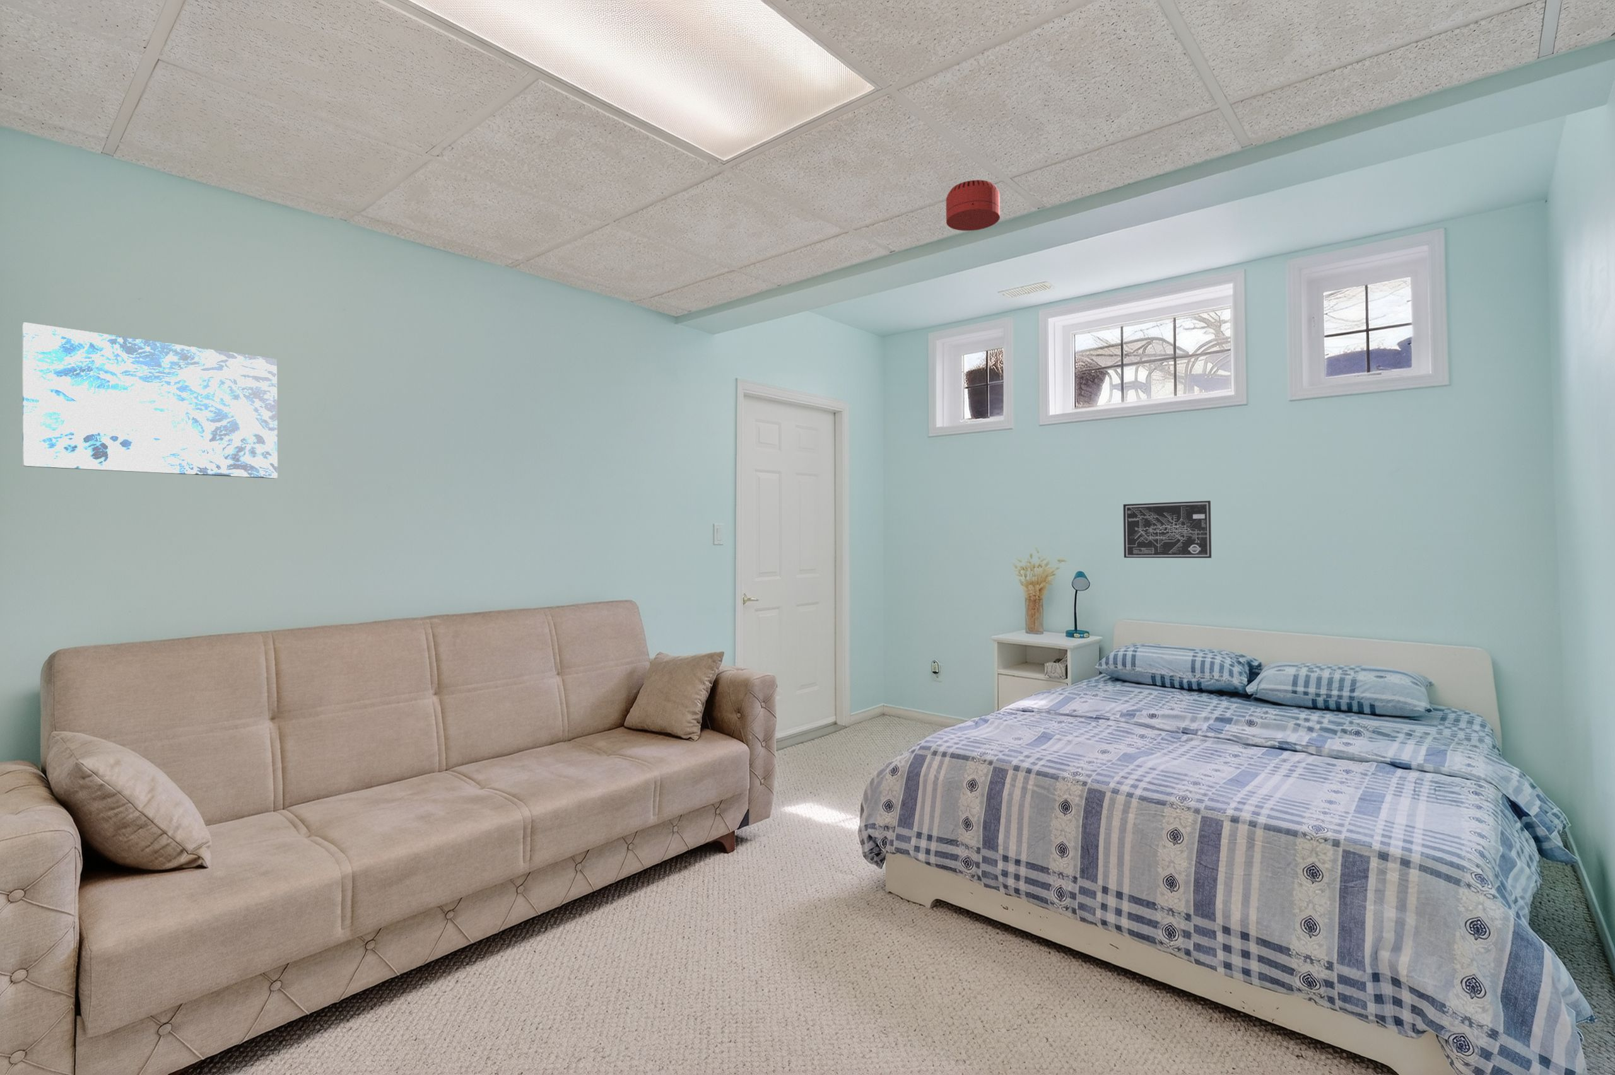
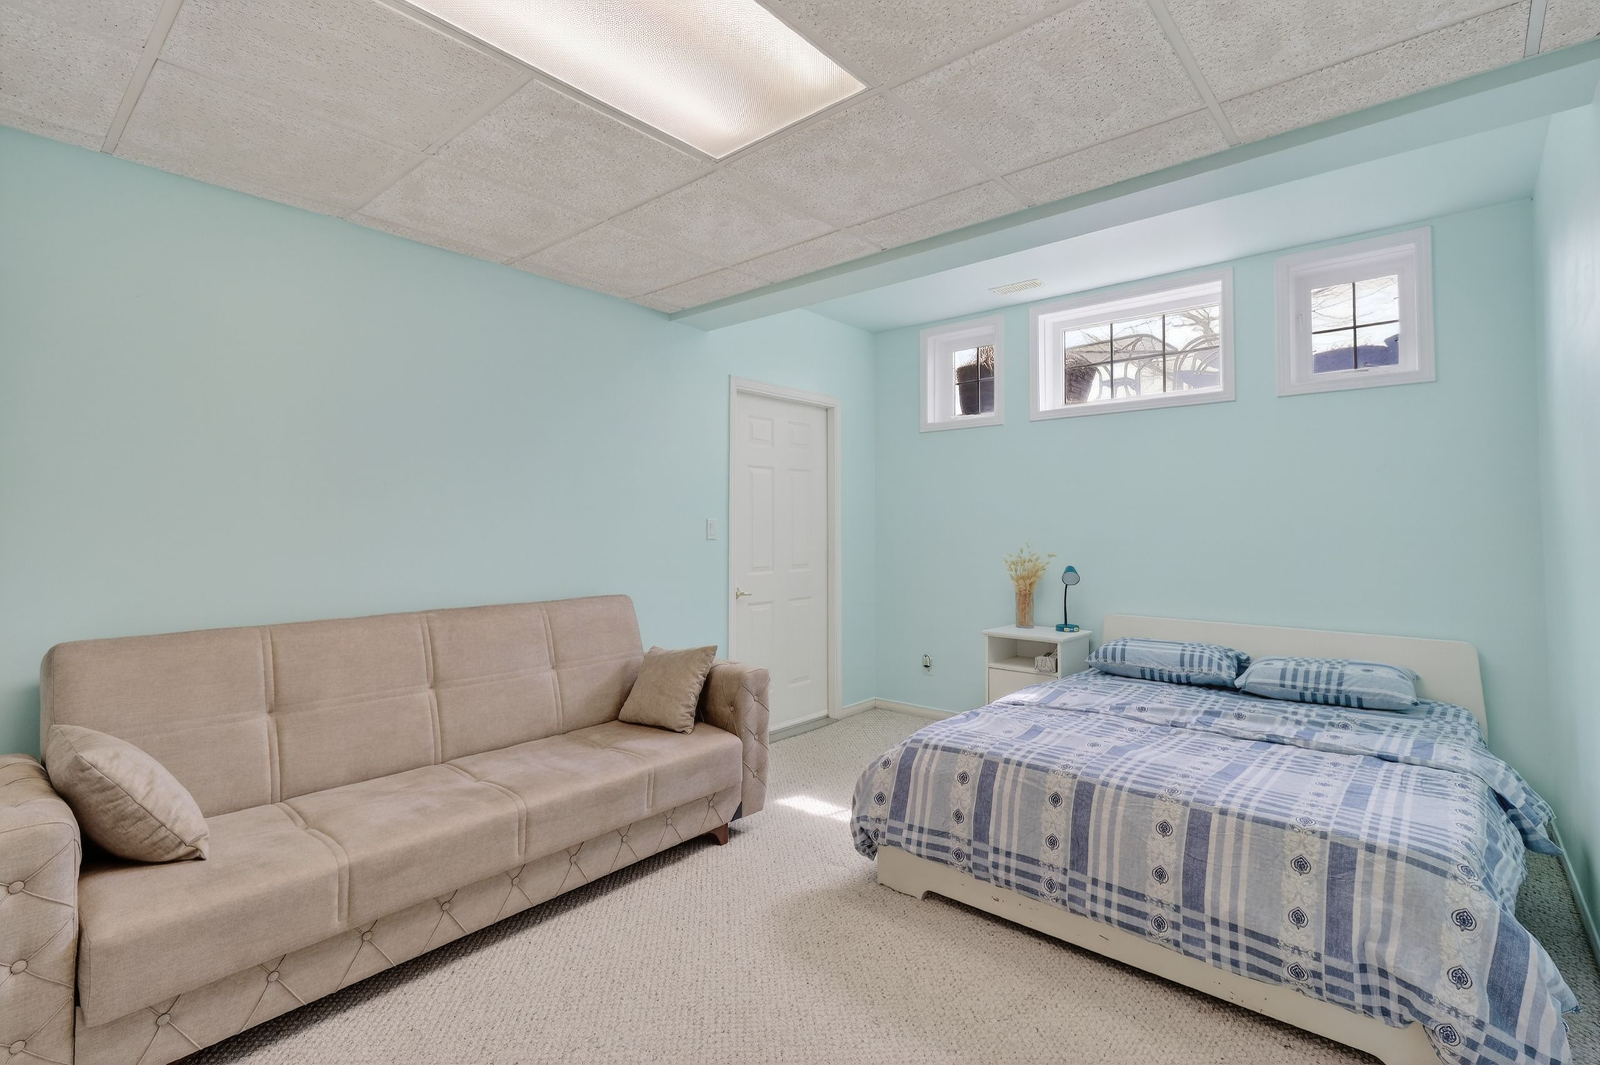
- wall art [1123,500,1212,559]
- smoke detector [945,179,1001,232]
- wall art [22,322,278,479]
